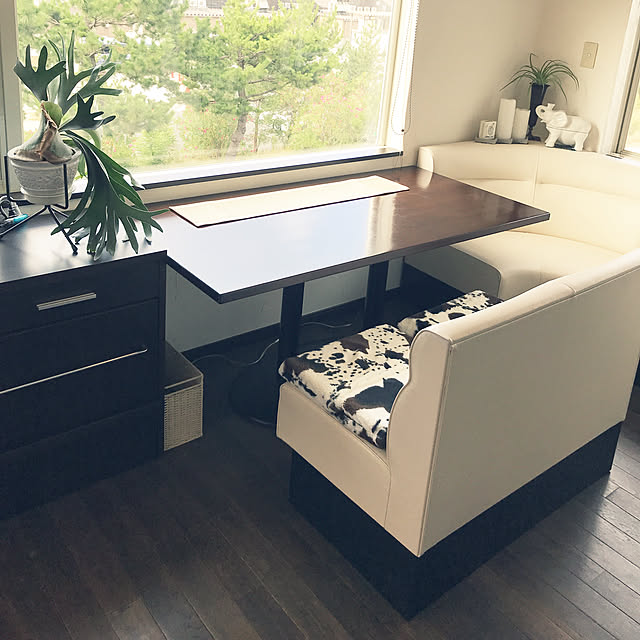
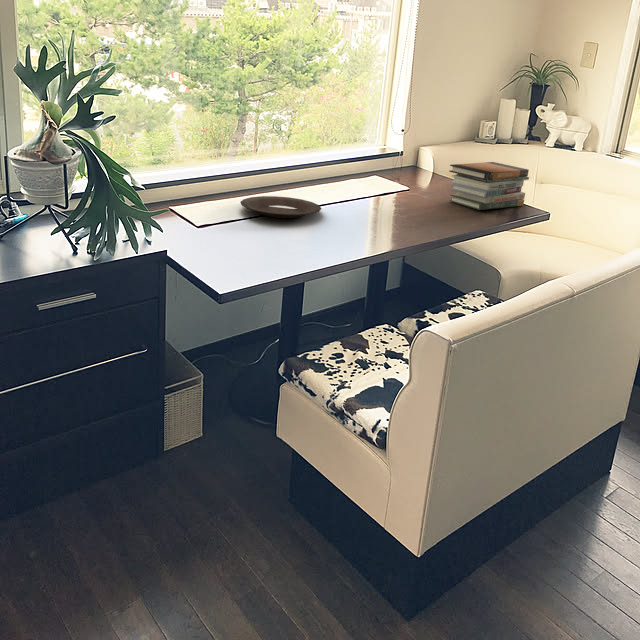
+ book stack [448,161,530,211]
+ plate [240,195,322,219]
